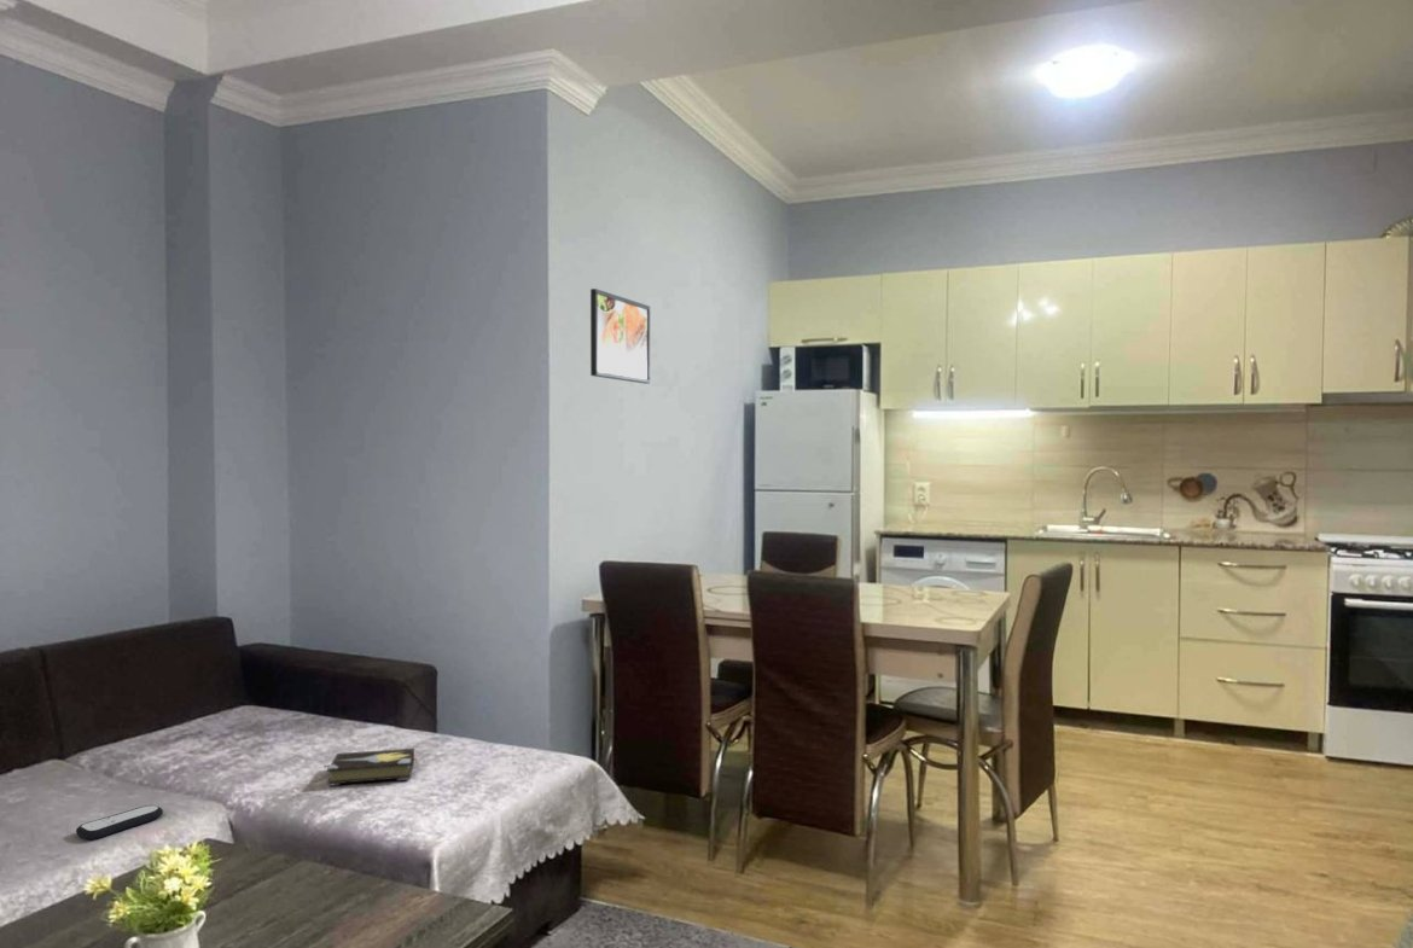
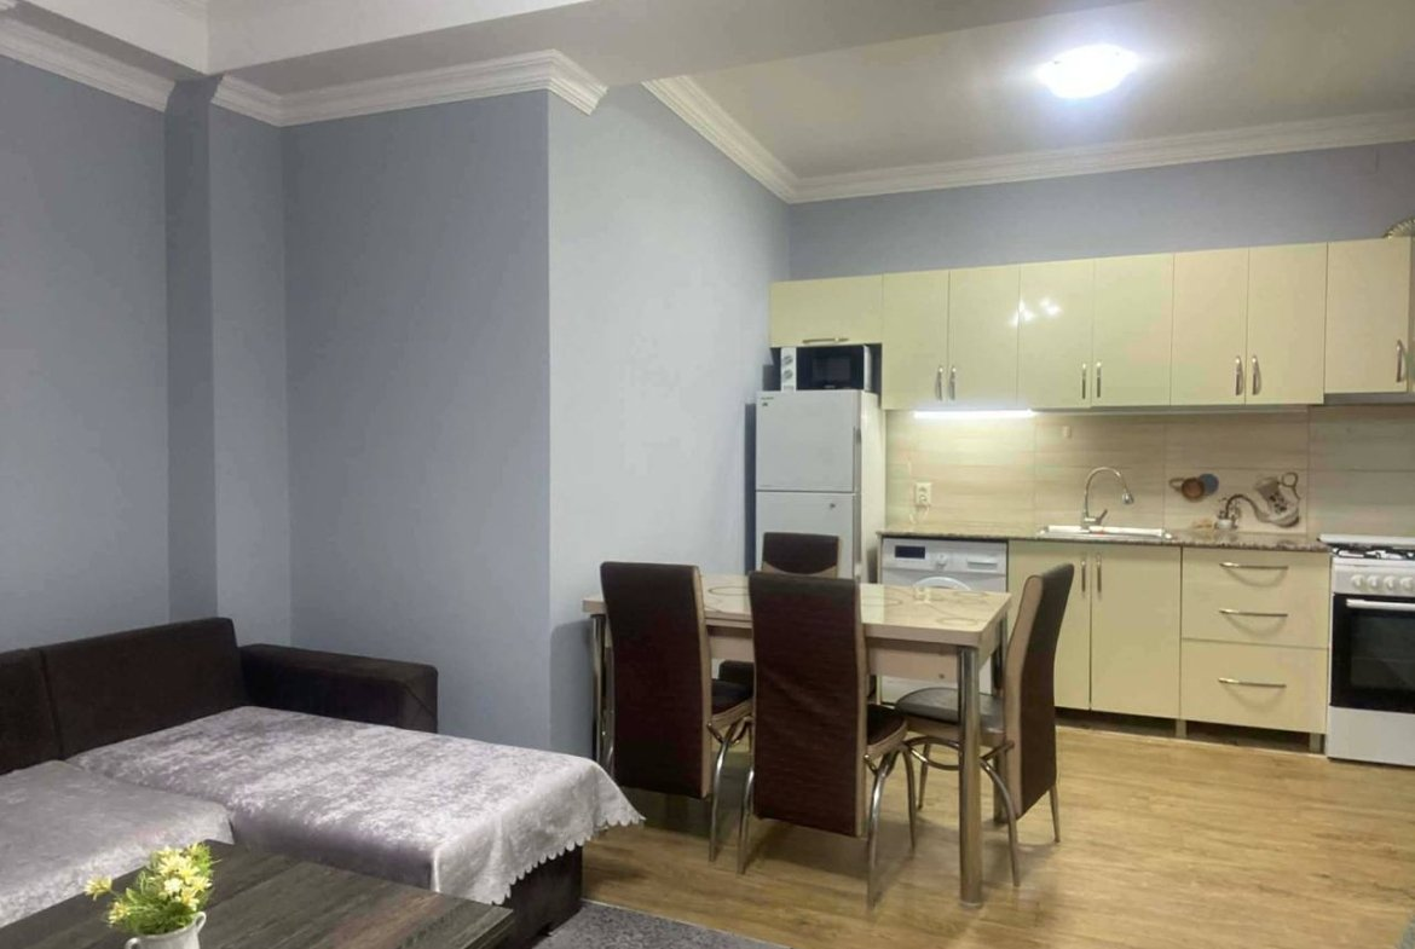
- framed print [589,287,651,385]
- remote control [75,804,164,841]
- hardback book [325,748,418,787]
